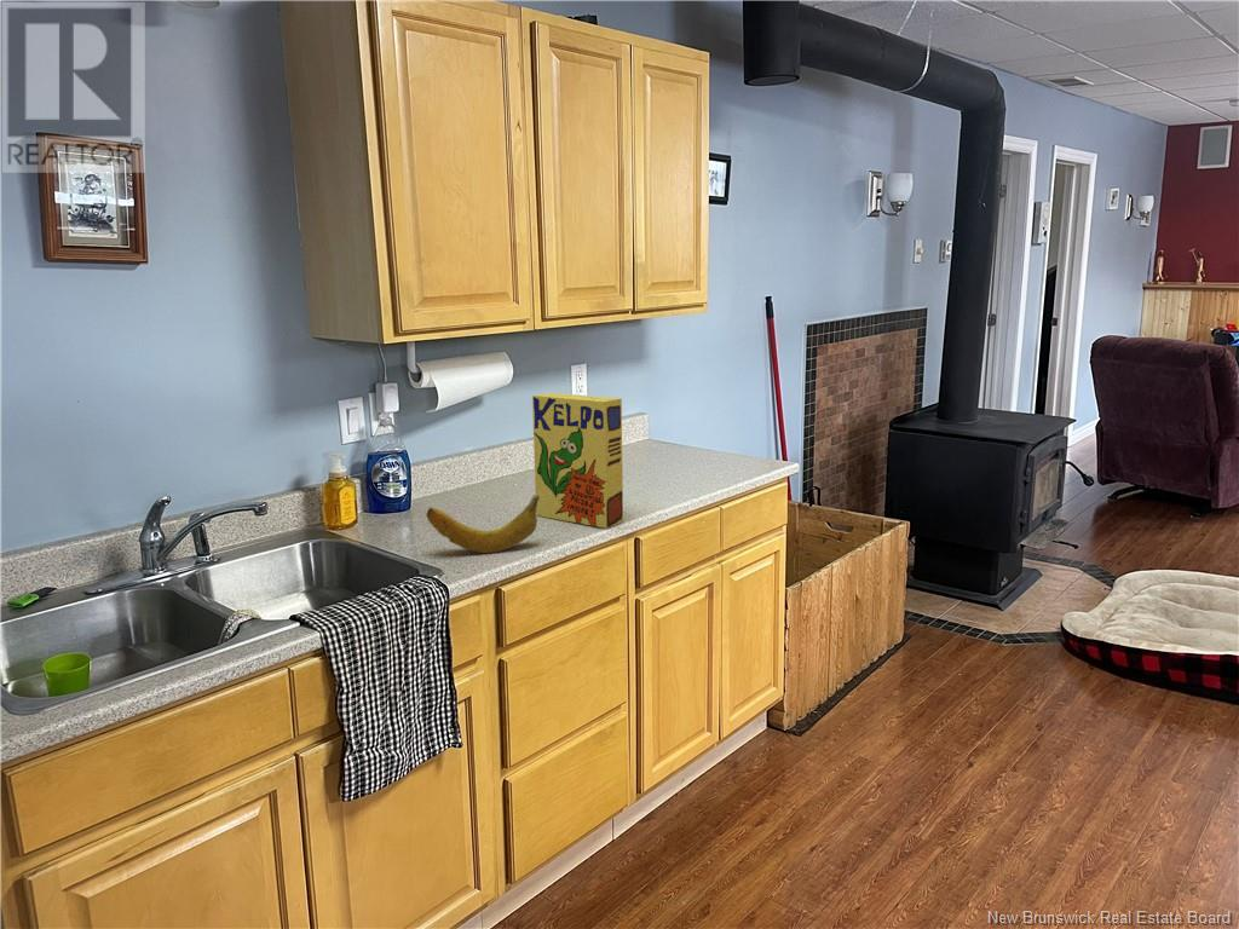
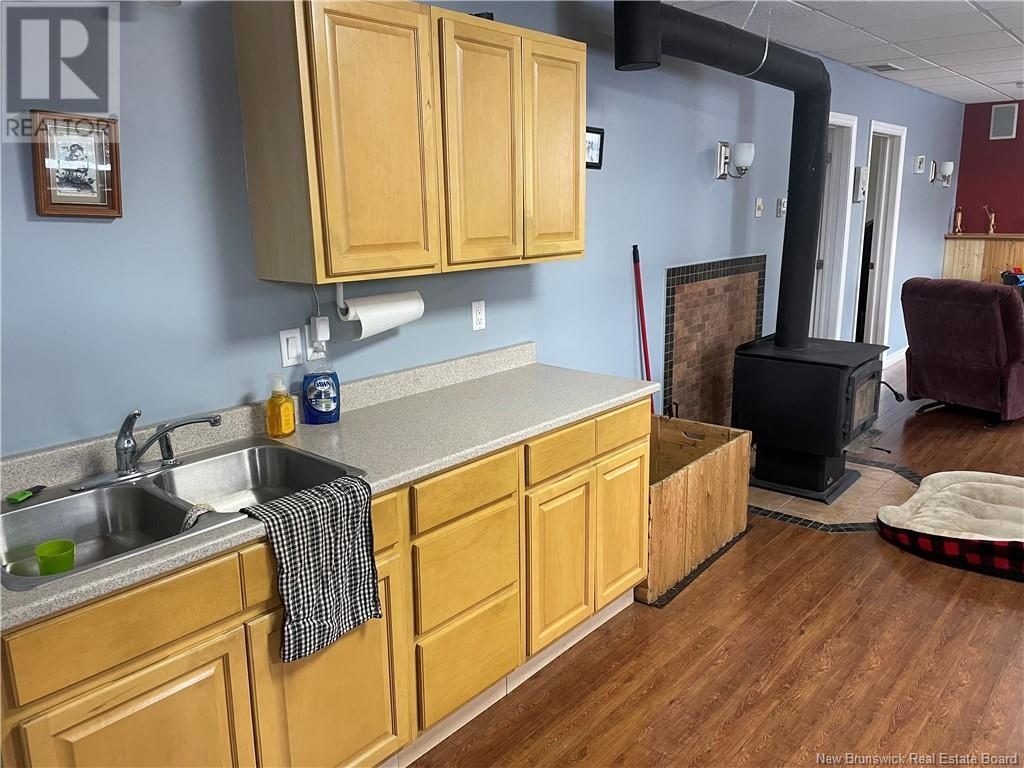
- fruit [425,495,540,554]
- cereal box [531,392,624,530]
